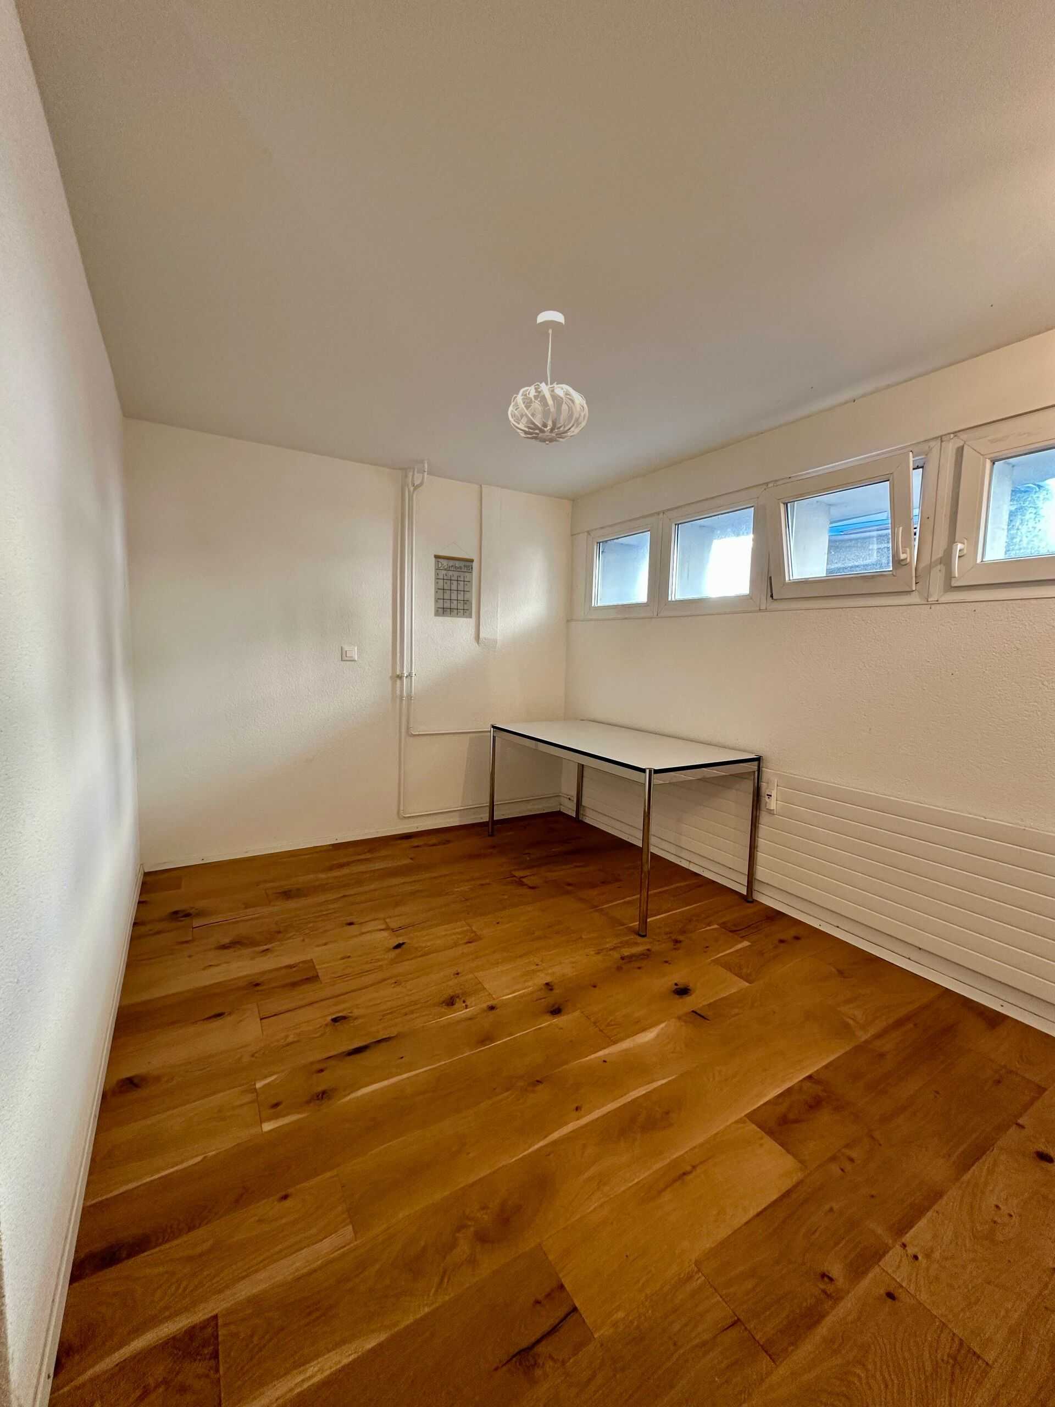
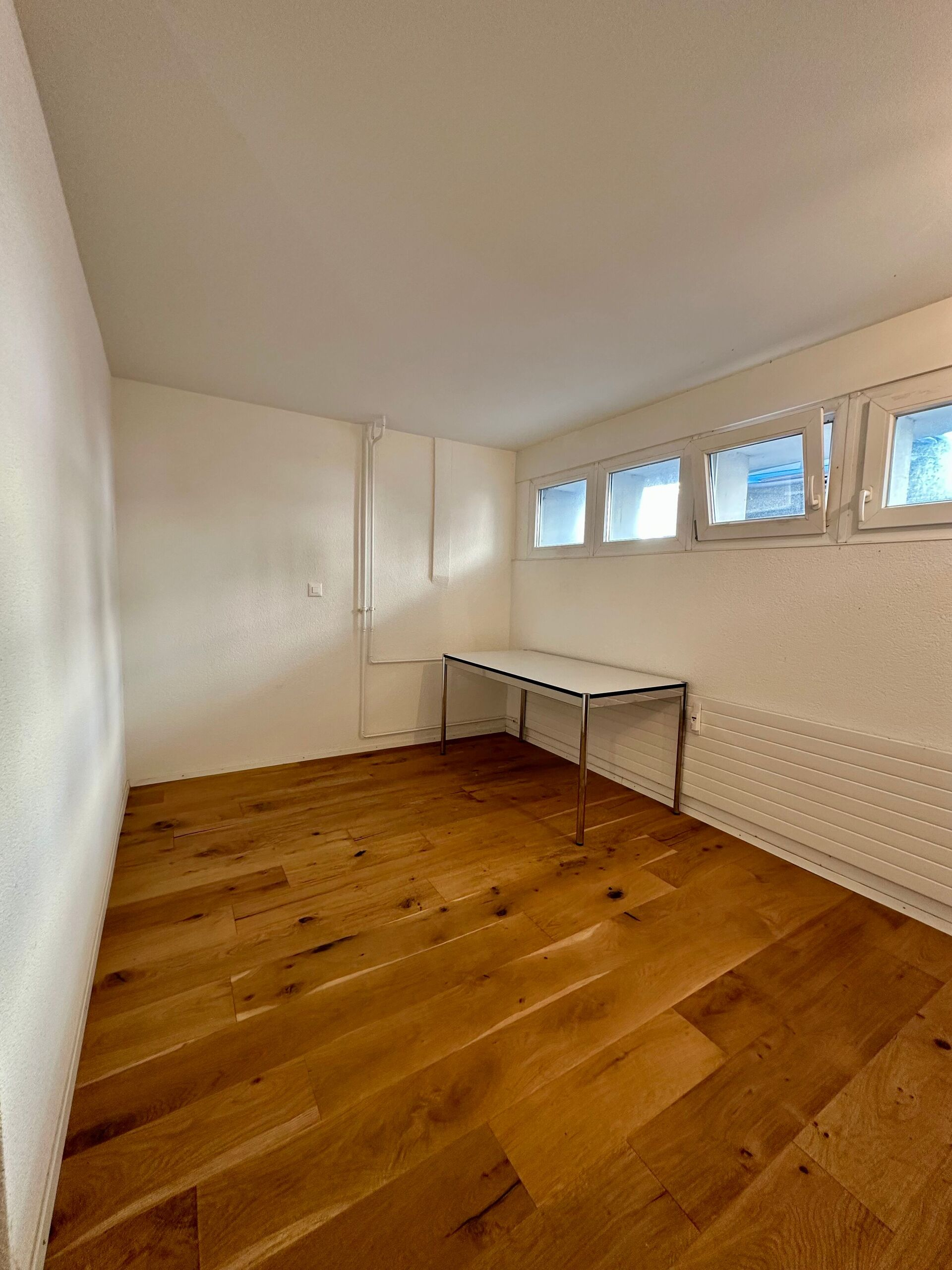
- pendant light [508,310,588,445]
- calendar [433,542,474,619]
